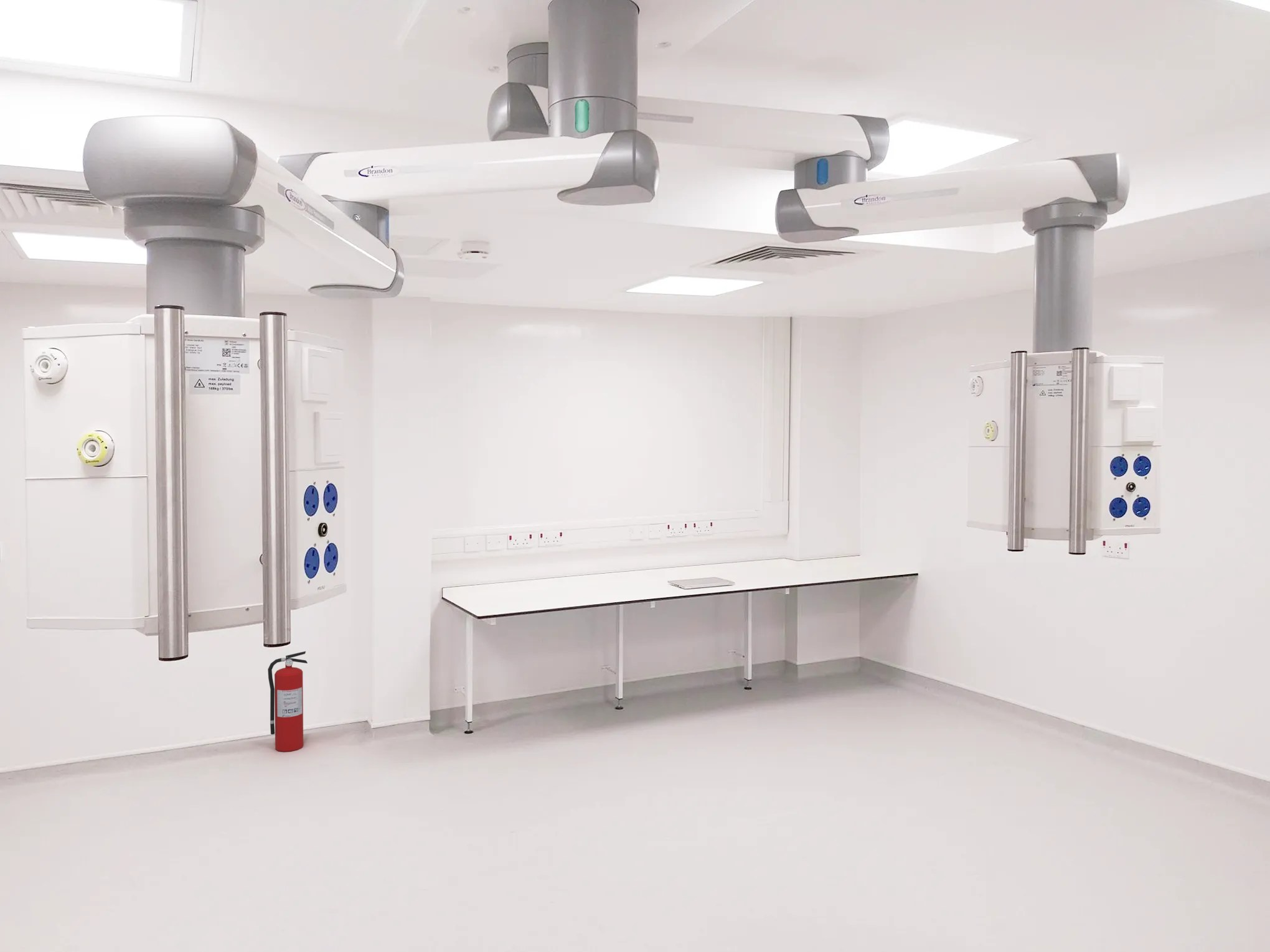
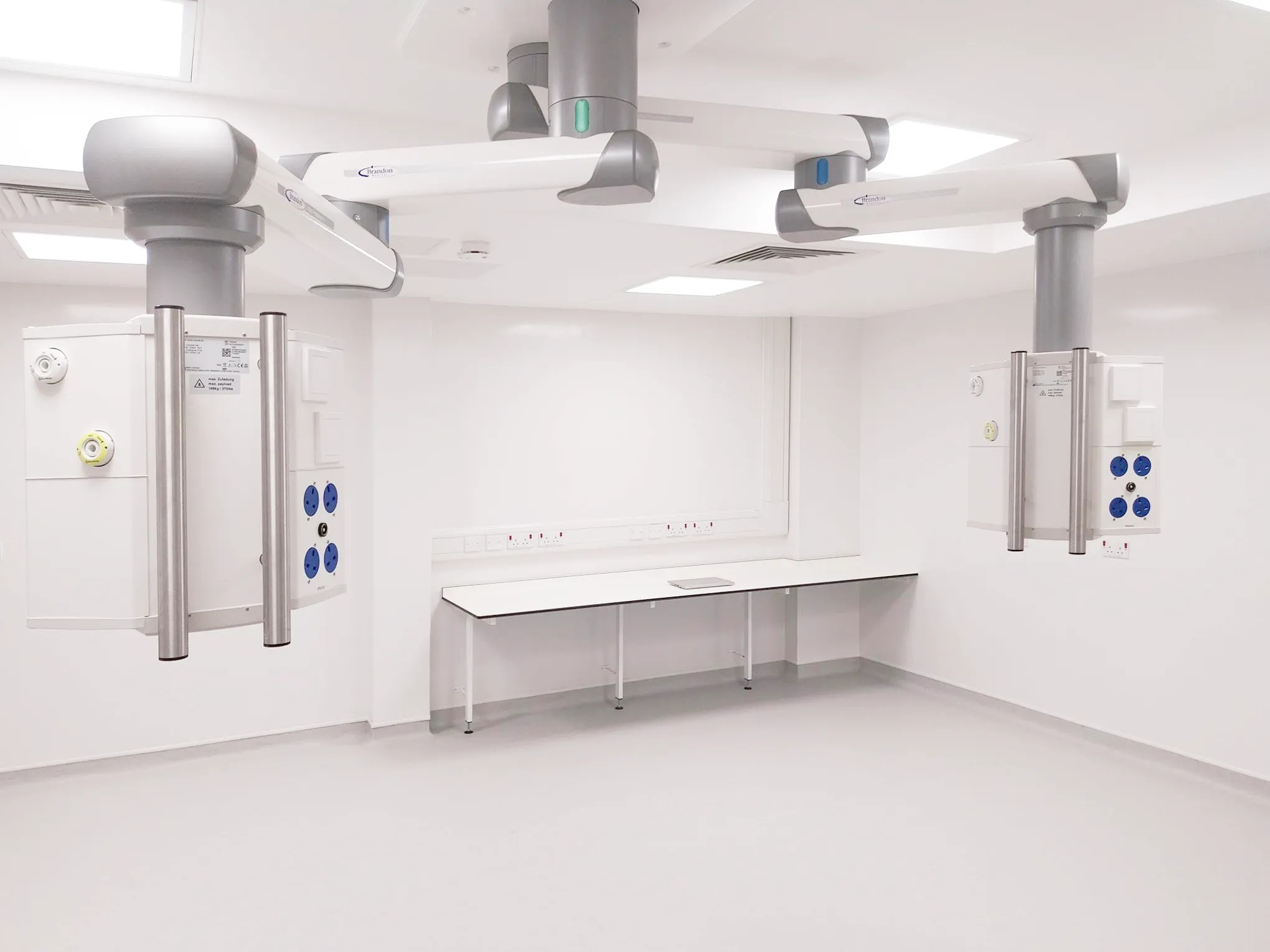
- fire extinguisher [267,651,308,752]
